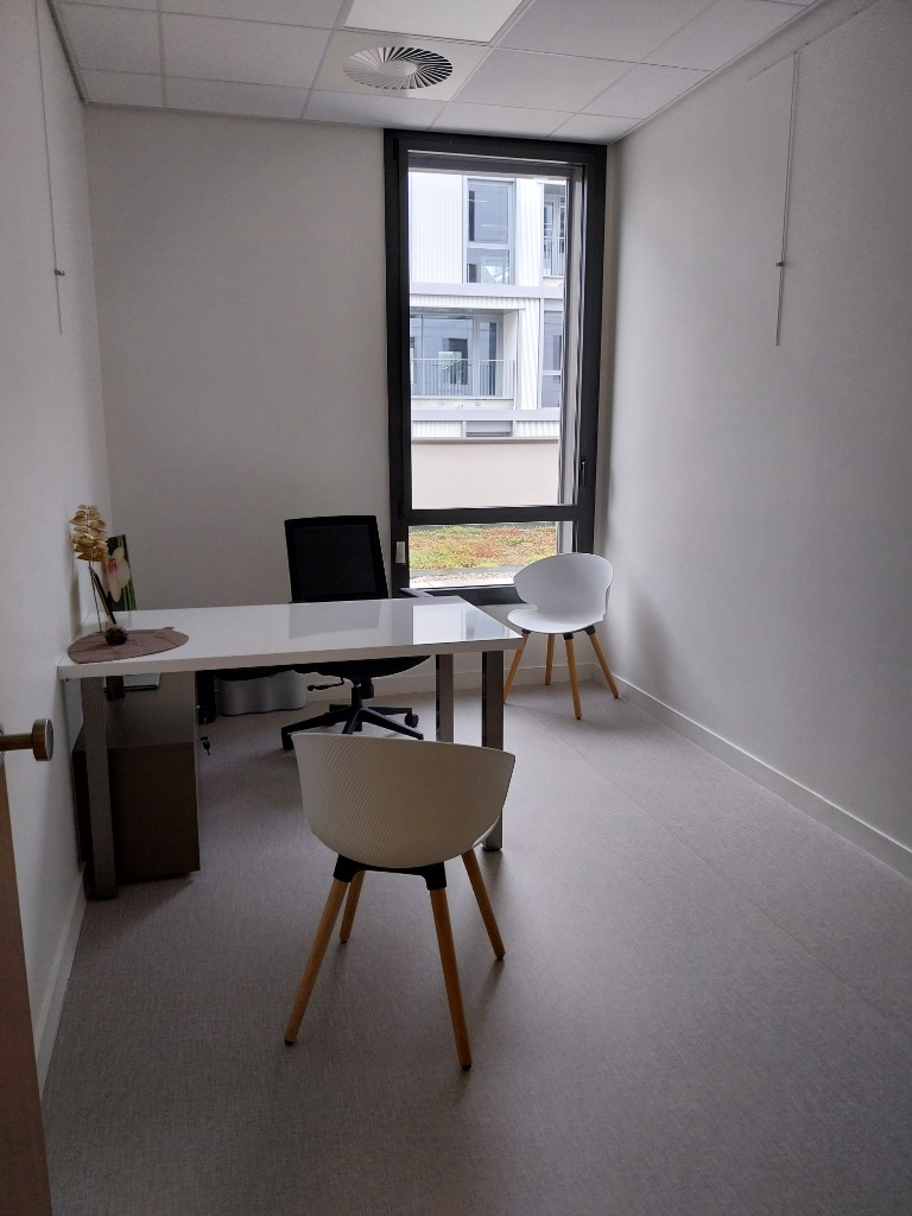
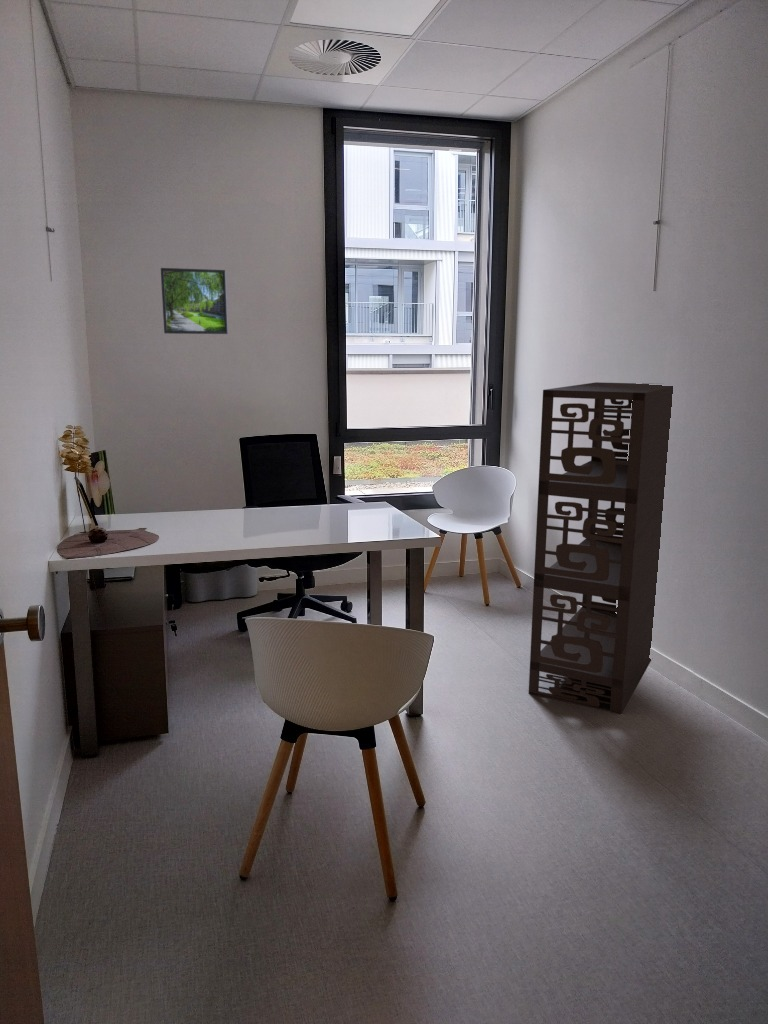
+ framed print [160,267,229,335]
+ bookshelf [528,381,673,715]
